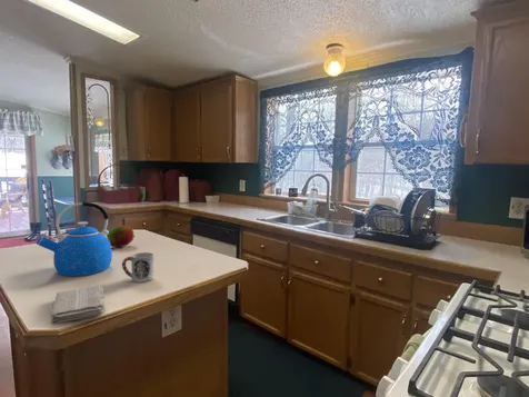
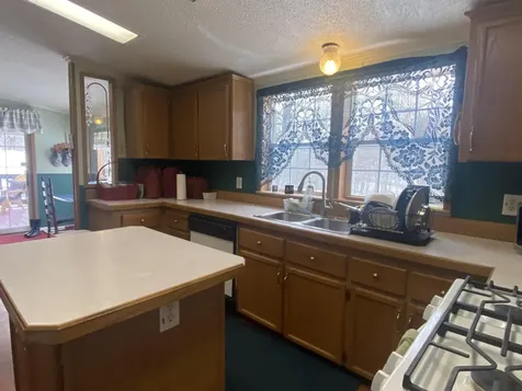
- kettle [36,200,113,277]
- fruit [106,225,136,248]
- cup [121,251,154,284]
- washcloth [50,285,106,325]
